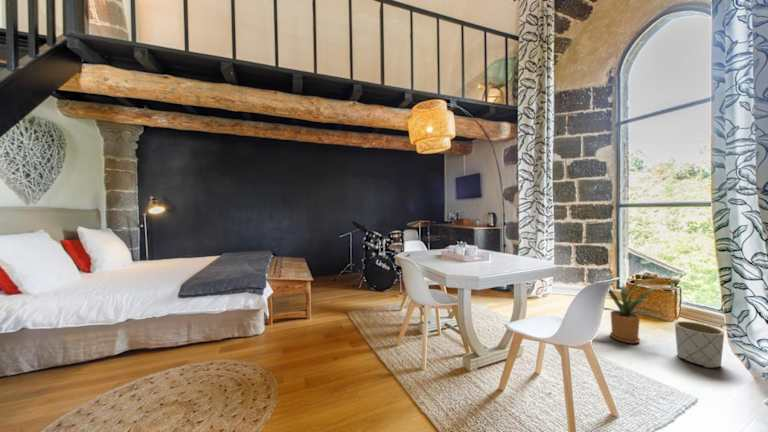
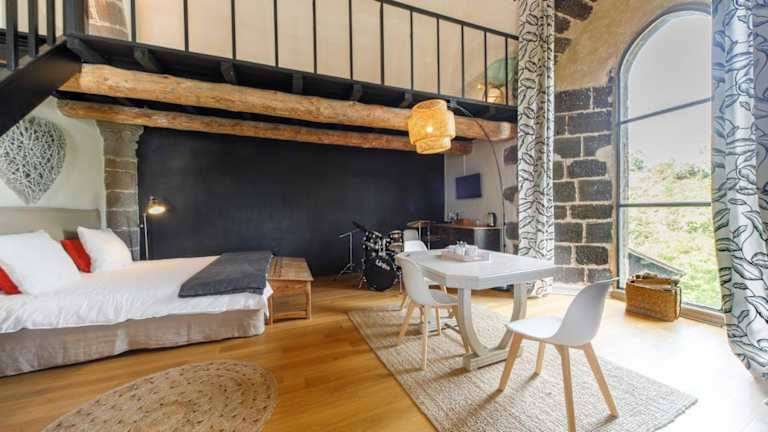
- planter [674,320,725,369]
- house plant [588,278,664,344]
